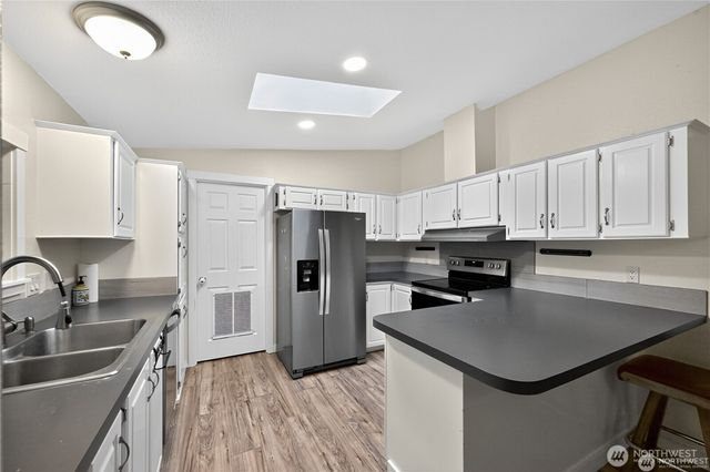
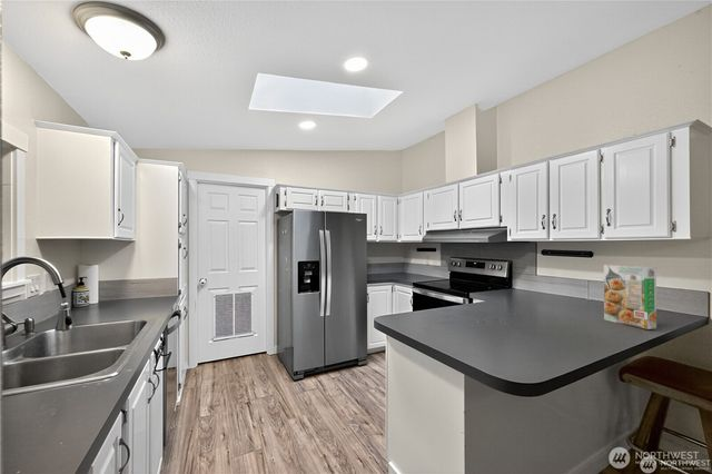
+ cereal box [603,264,657,330]
